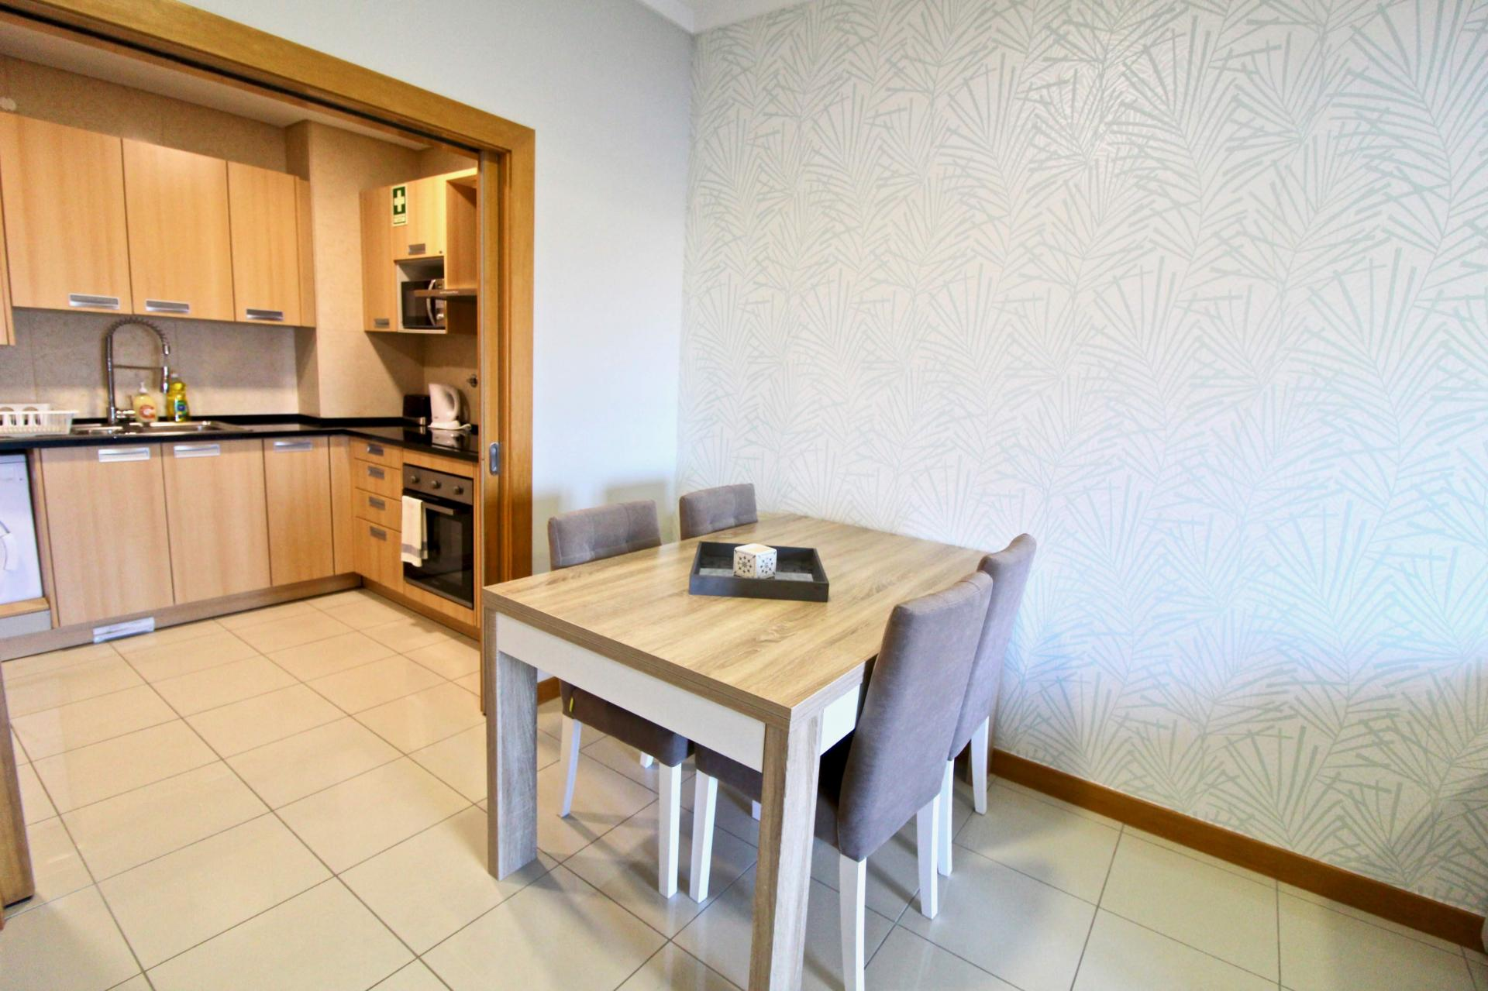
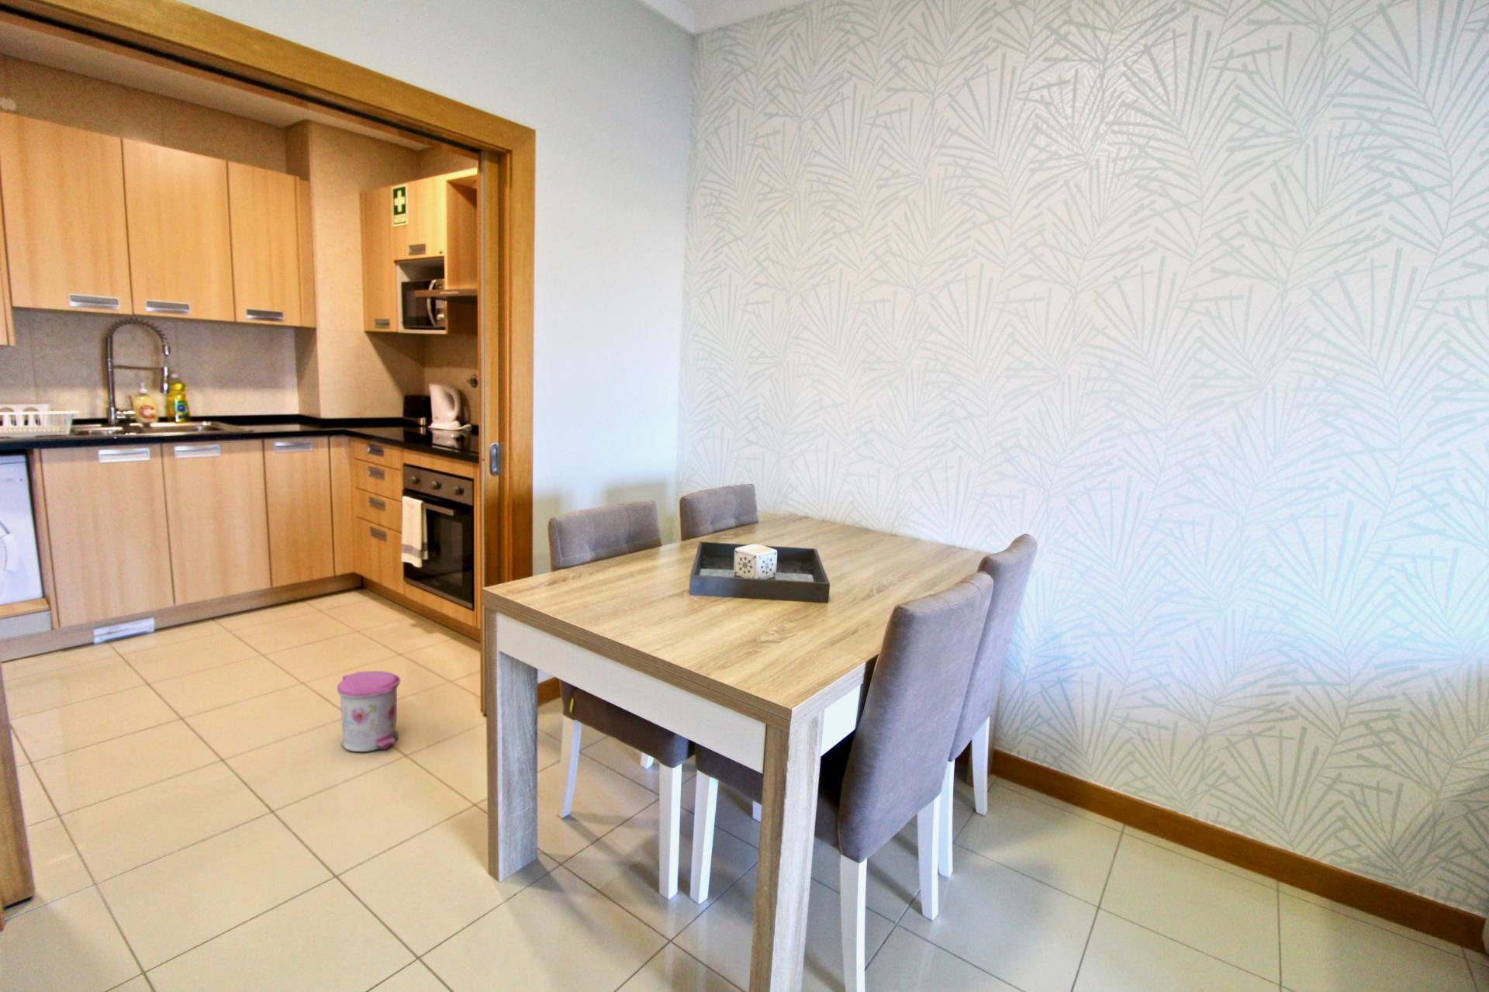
+ trash can [337,670,401,753]
